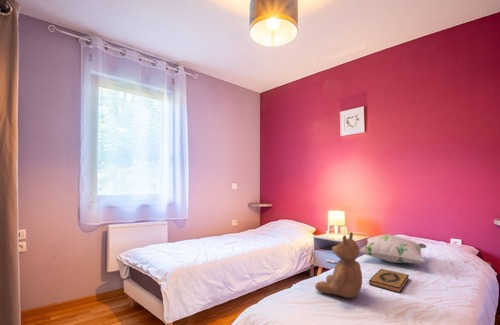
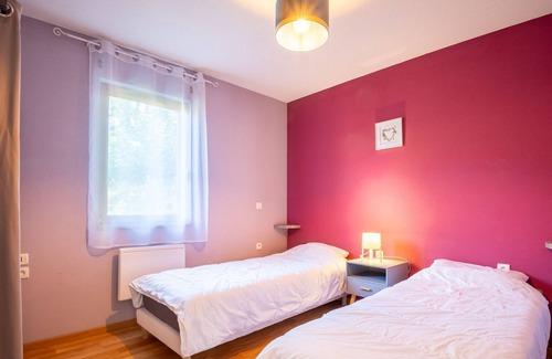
- hardback book [368,268,410,294]
- decorative pillow [359,233,427,264]
- teddy bear [315,231,363,299]
